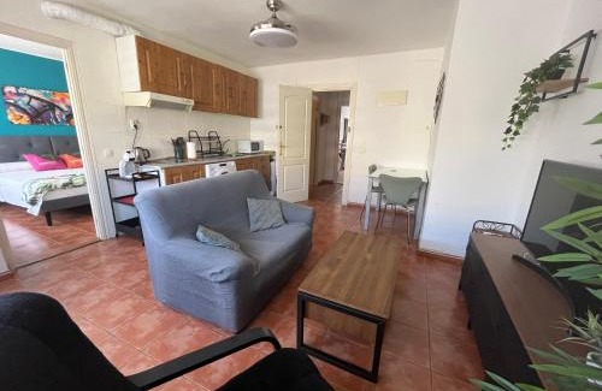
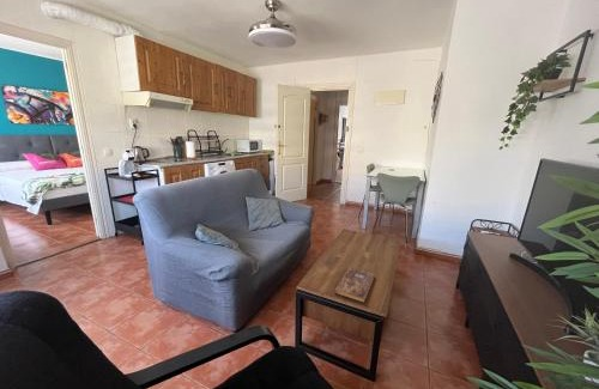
+ bible [333,266,376,303]
